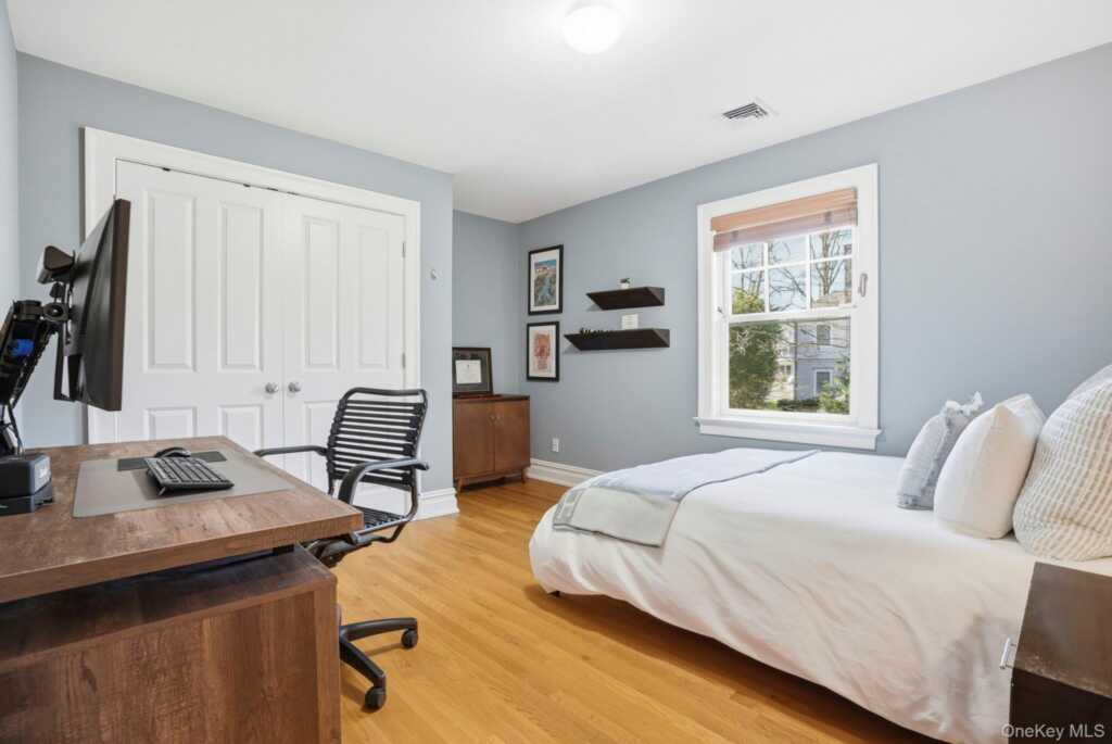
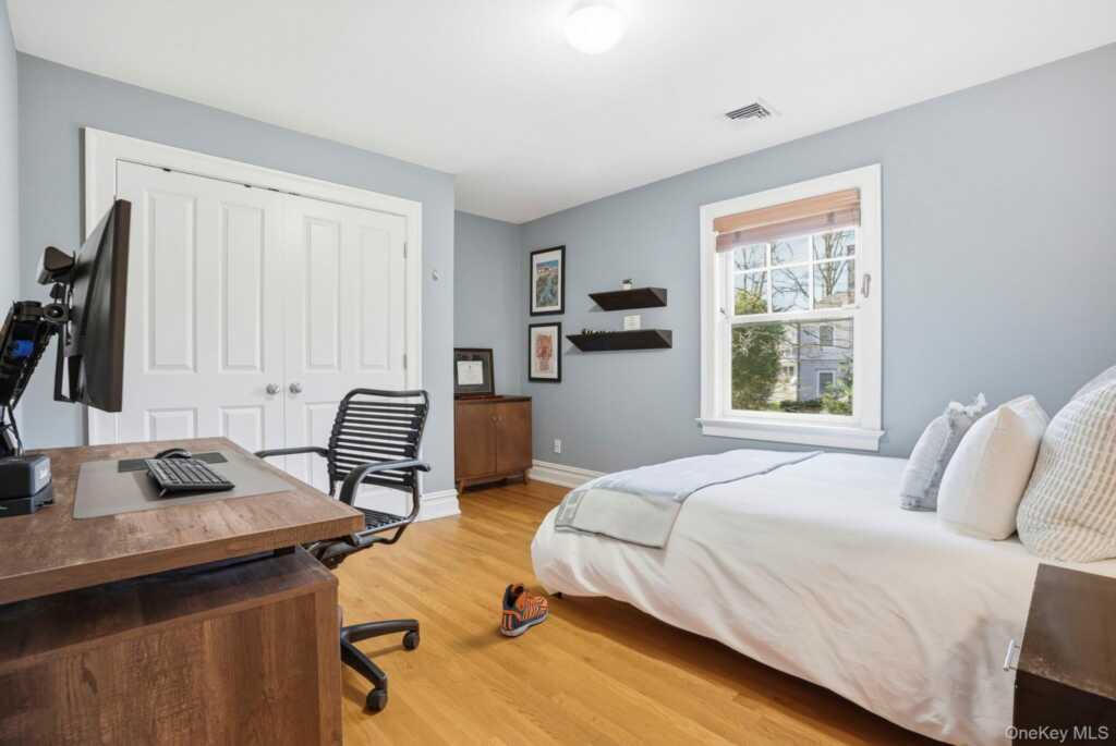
+ sneaker [500,582,549,637]
